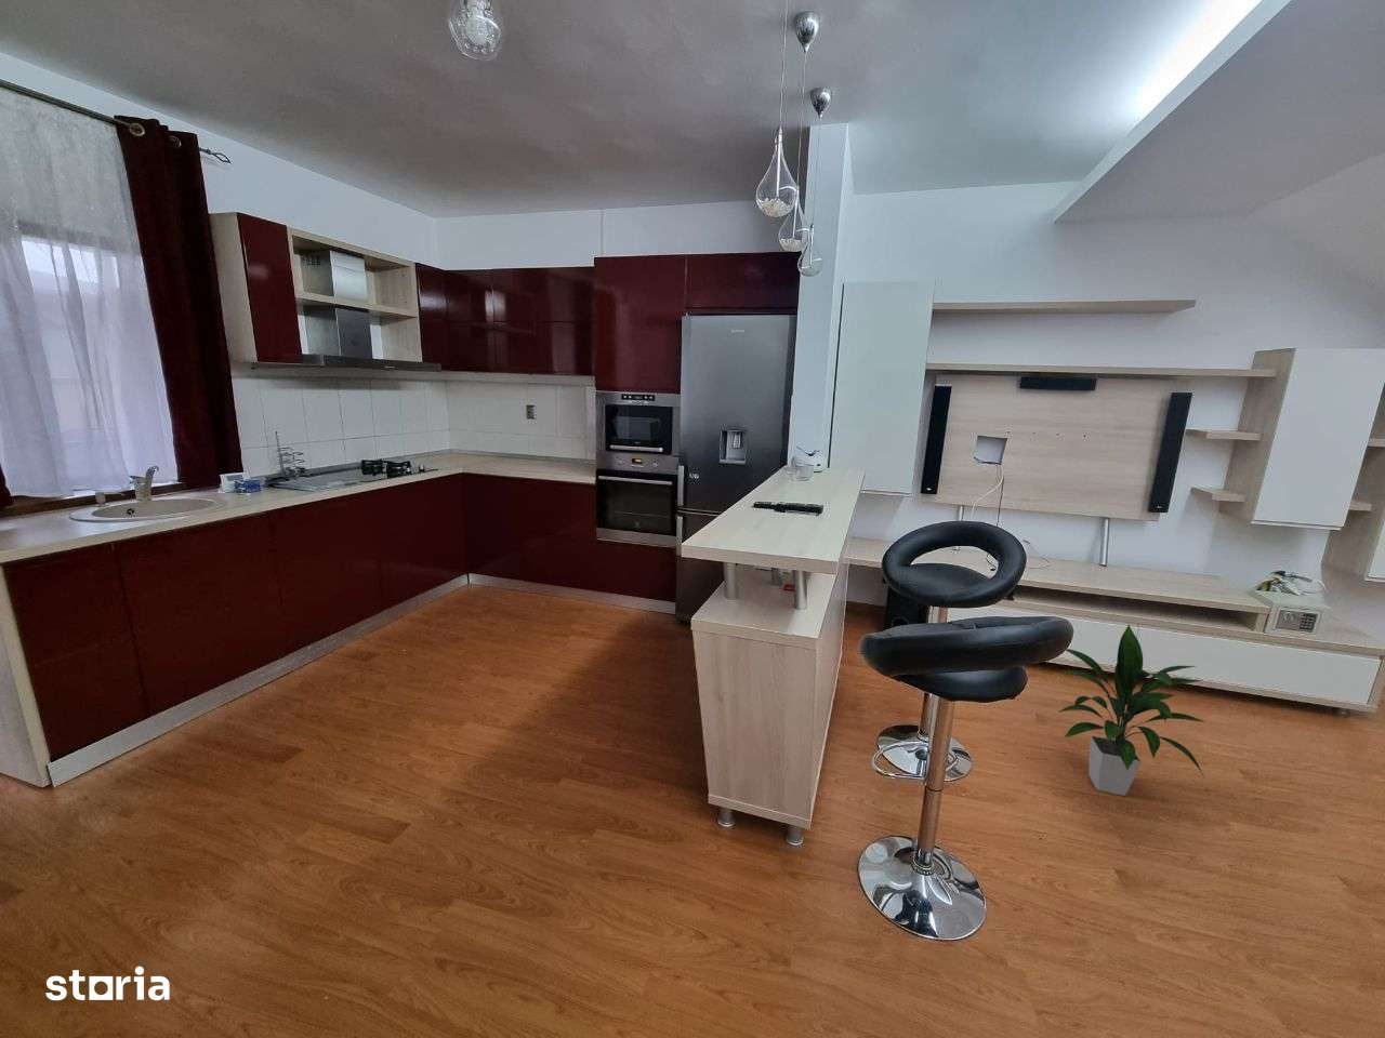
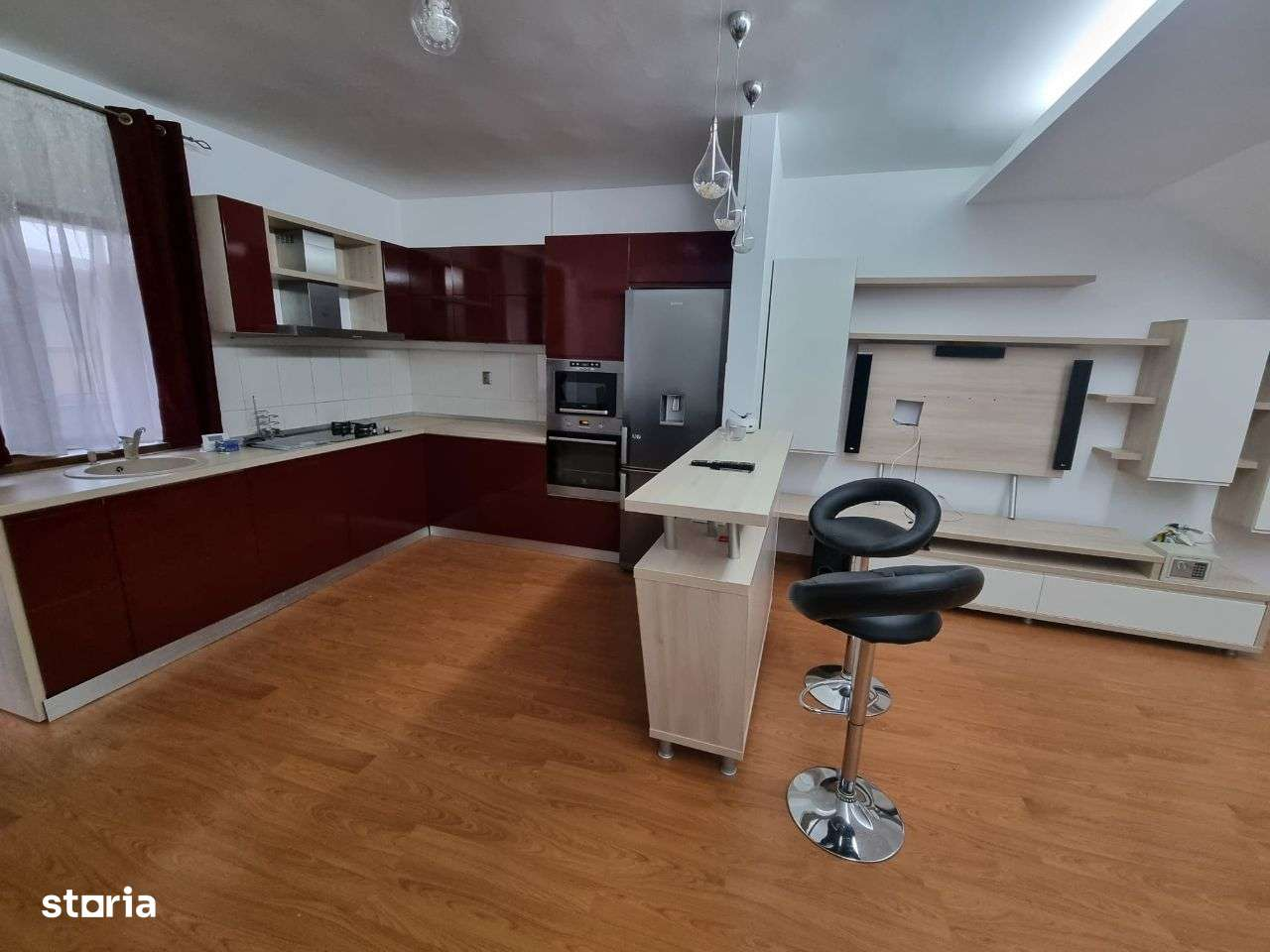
- indoor plant [1057,623,1207,797]
